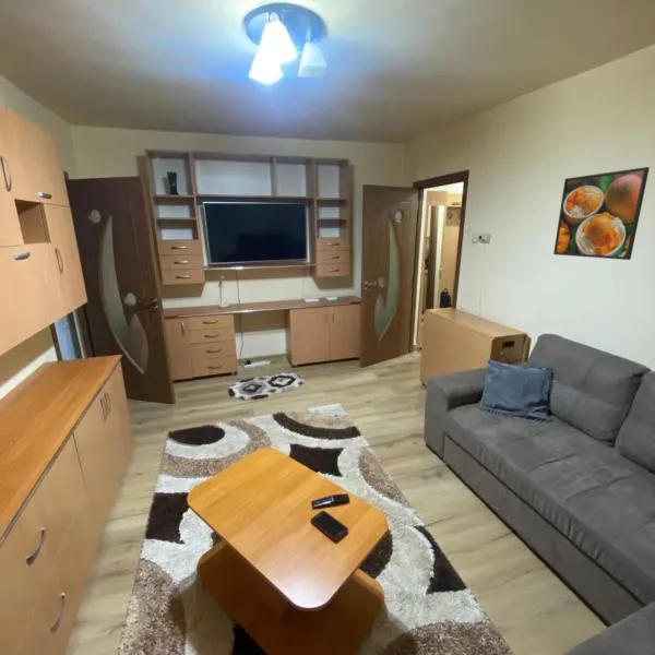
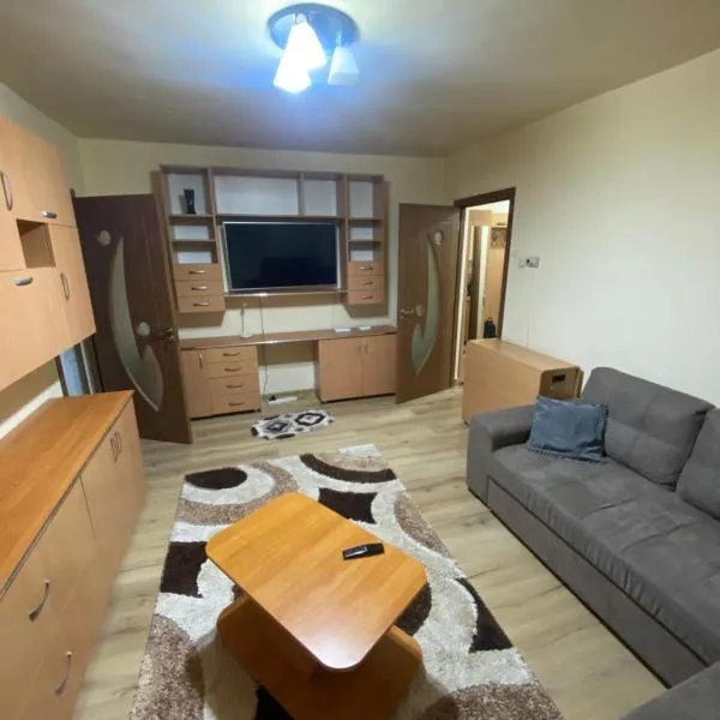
- cell phone [310,510,349,543]
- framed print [552,166,651,261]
